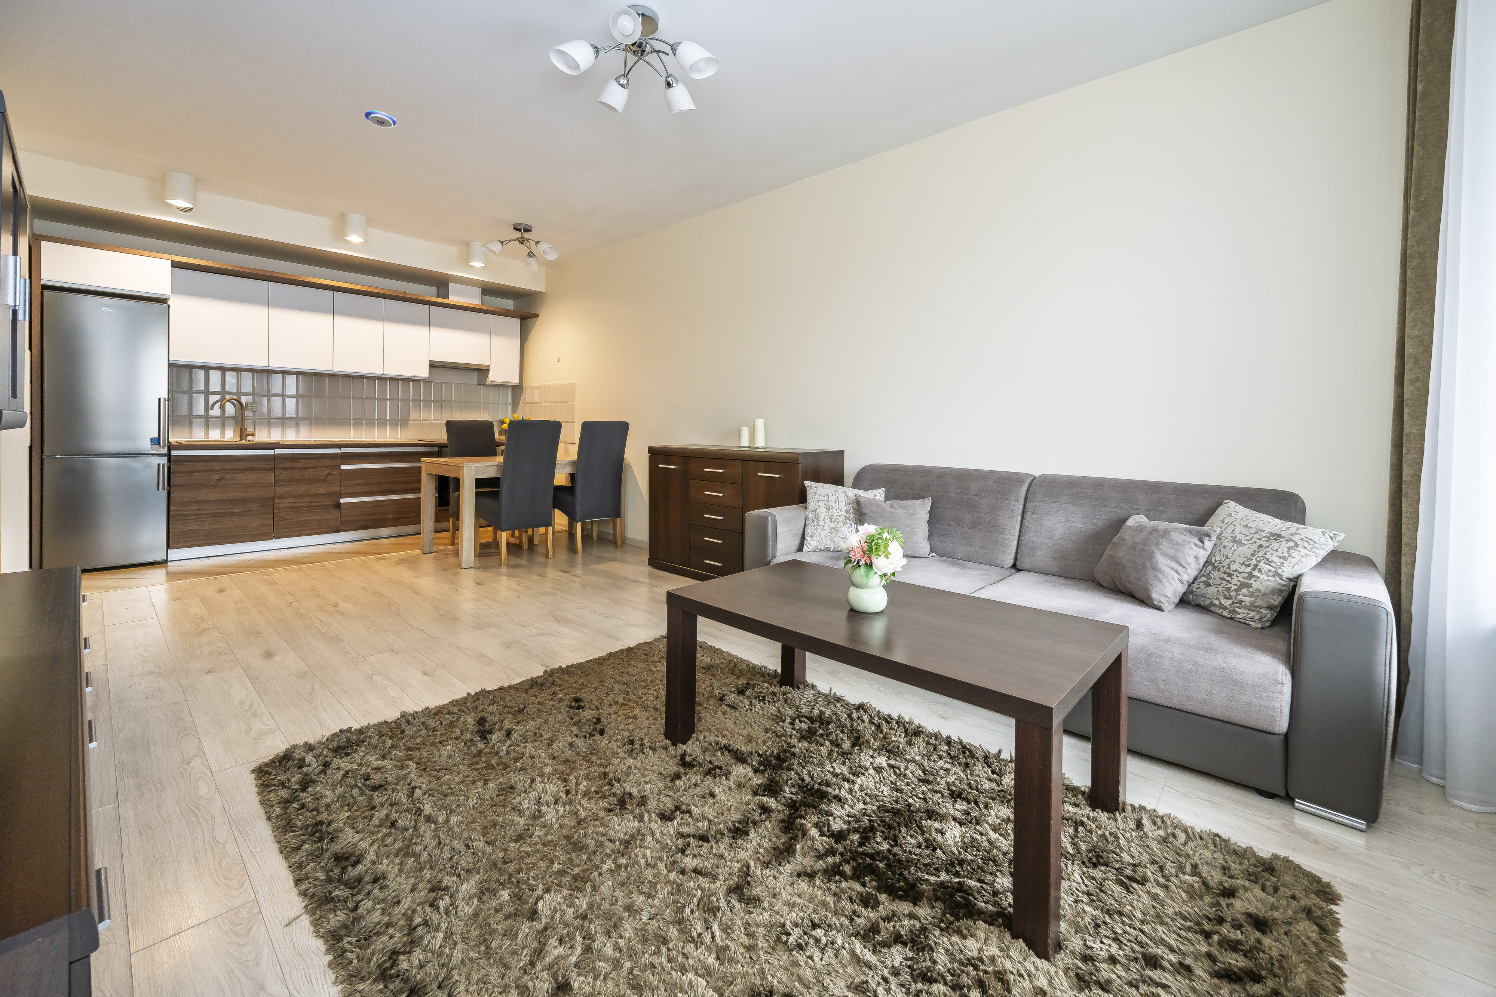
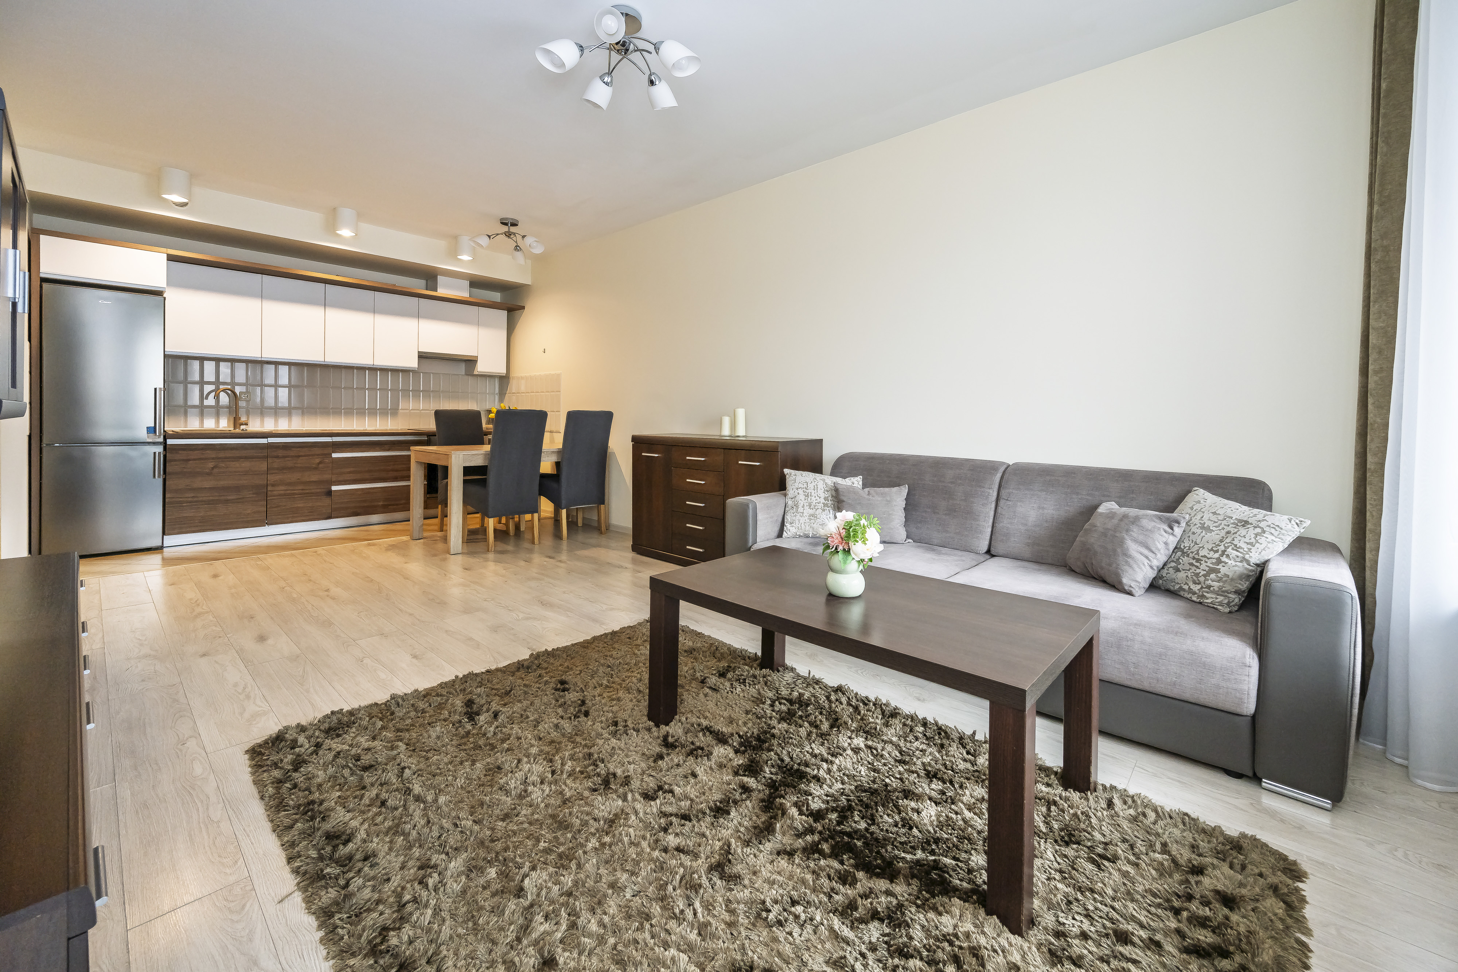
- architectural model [364,110,396,129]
